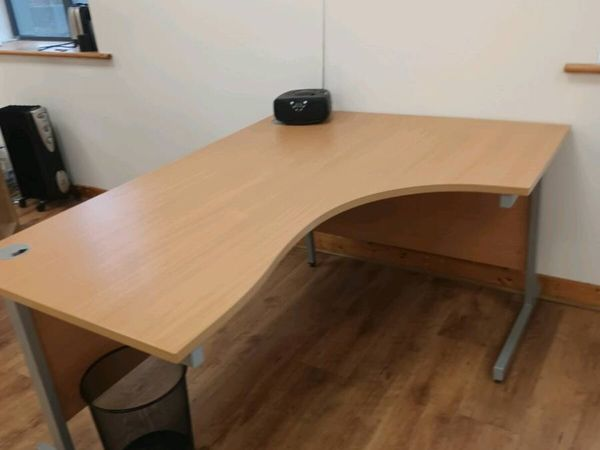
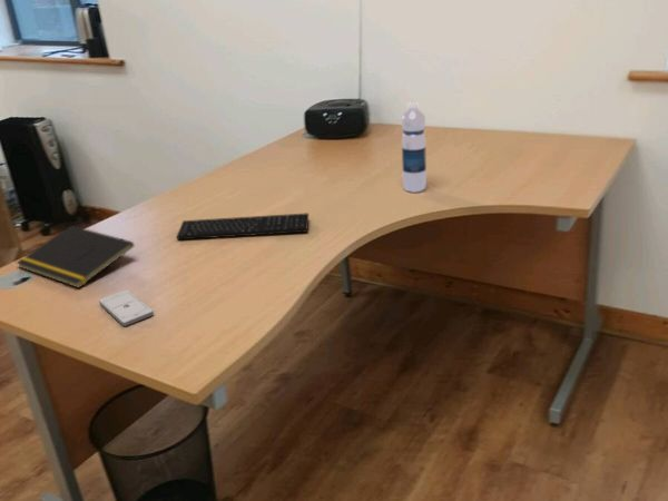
+ keyboard [176,212,310,240]
+ water bottle [400,101,428,193]
+ smartphone [98,289,155,327]
+ notepad [16,225,136,289]
